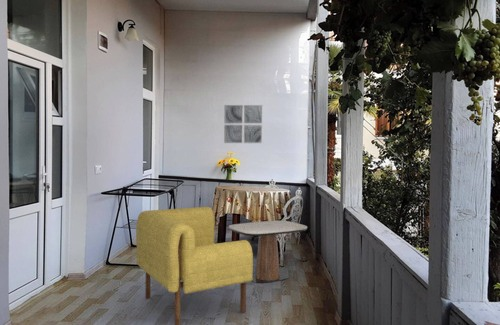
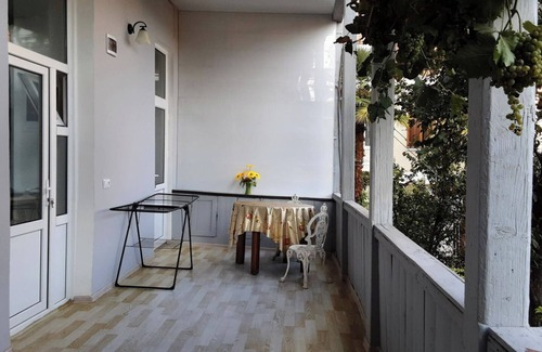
- wall art [223,104,264,144]
- side table [228,220,308,284]
- armchair [135,206,254,325]
